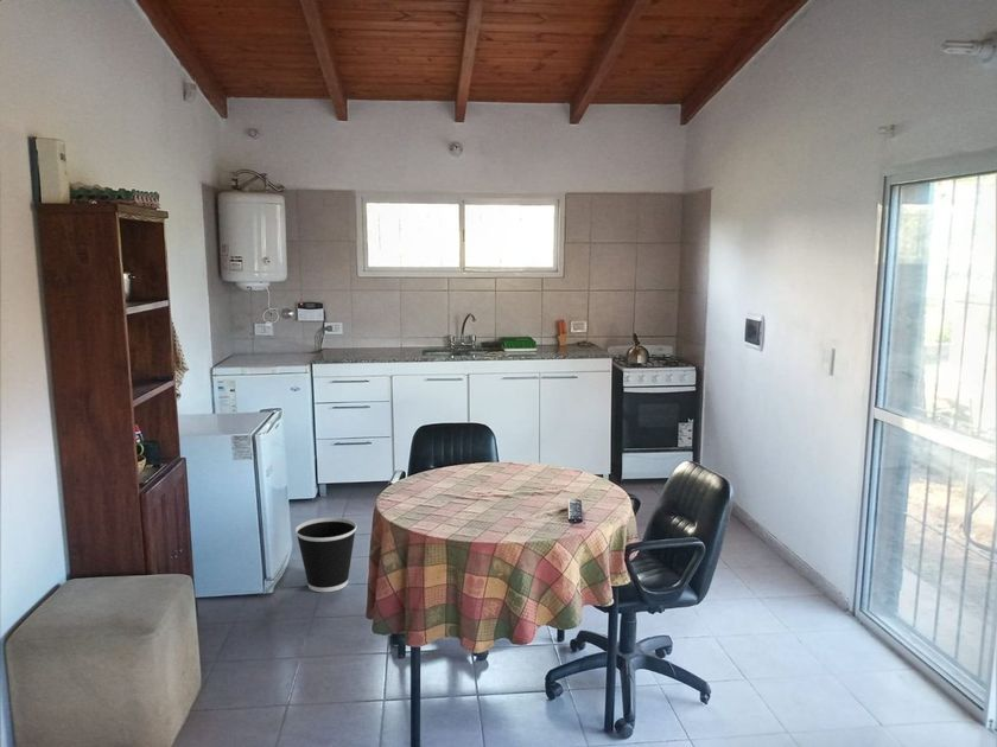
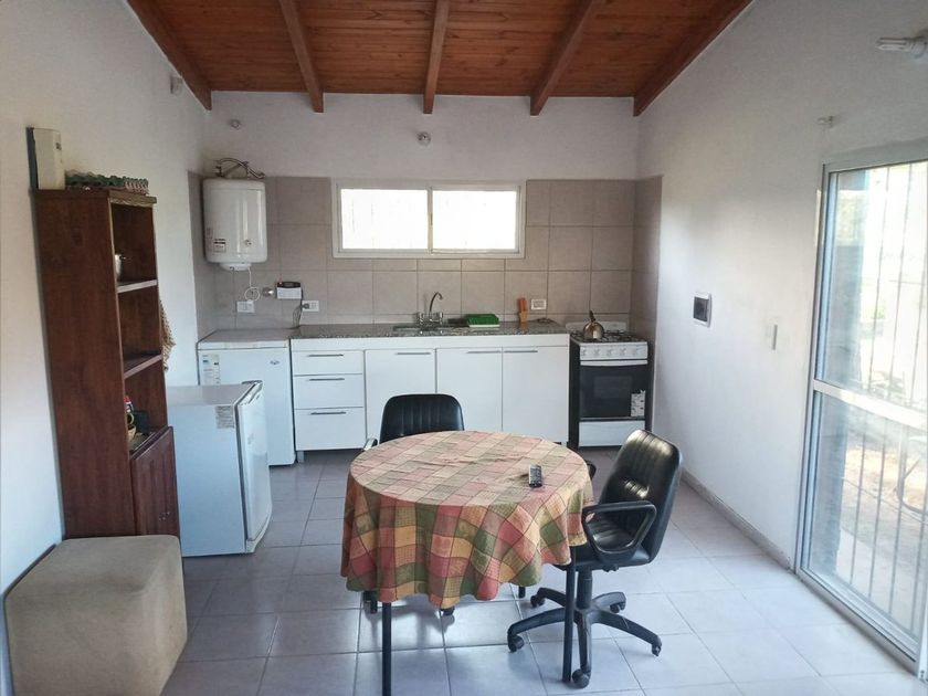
- wastebasket [294,516,358,593]
